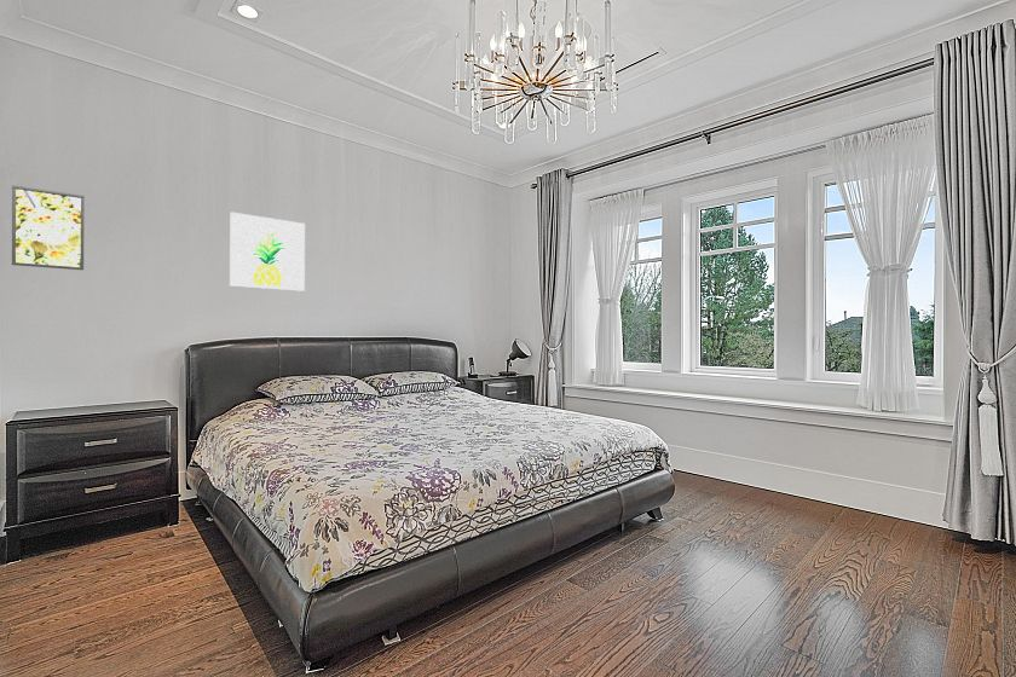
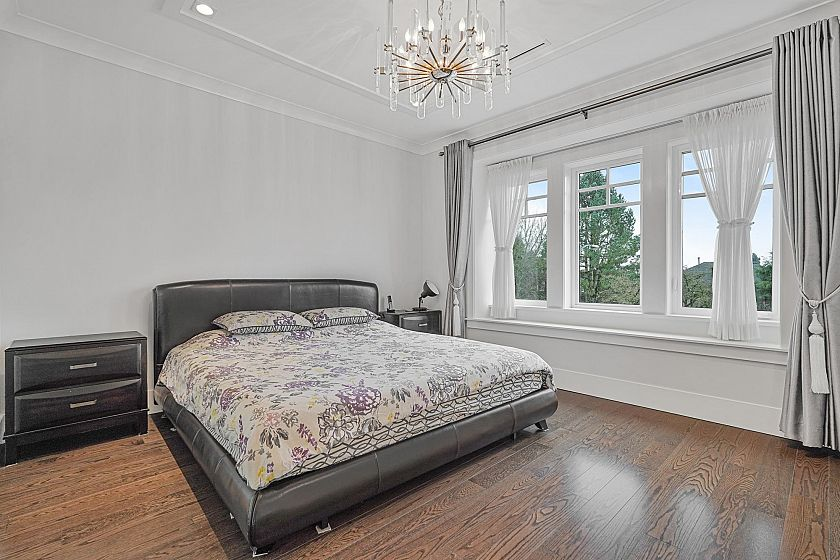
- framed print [11,184,86,271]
- wall art [229,212,306,293]
